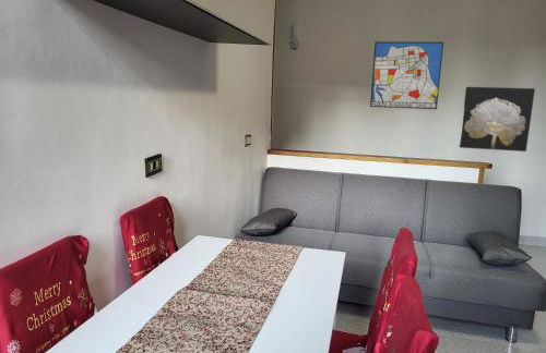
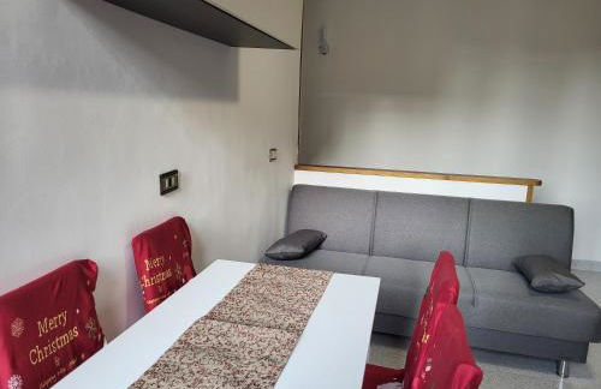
- wall art [369,40,444,110]
- wall art [459,86,536,153]
